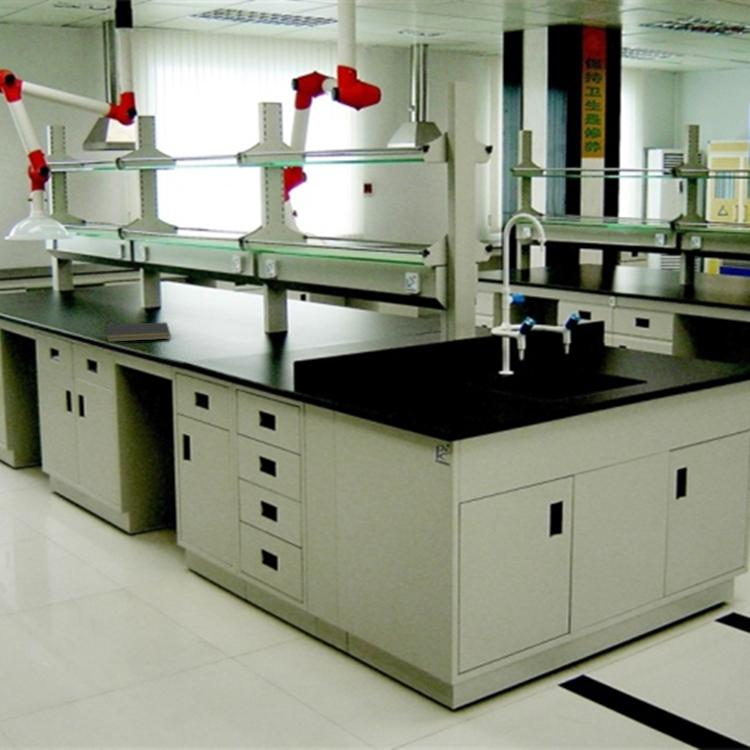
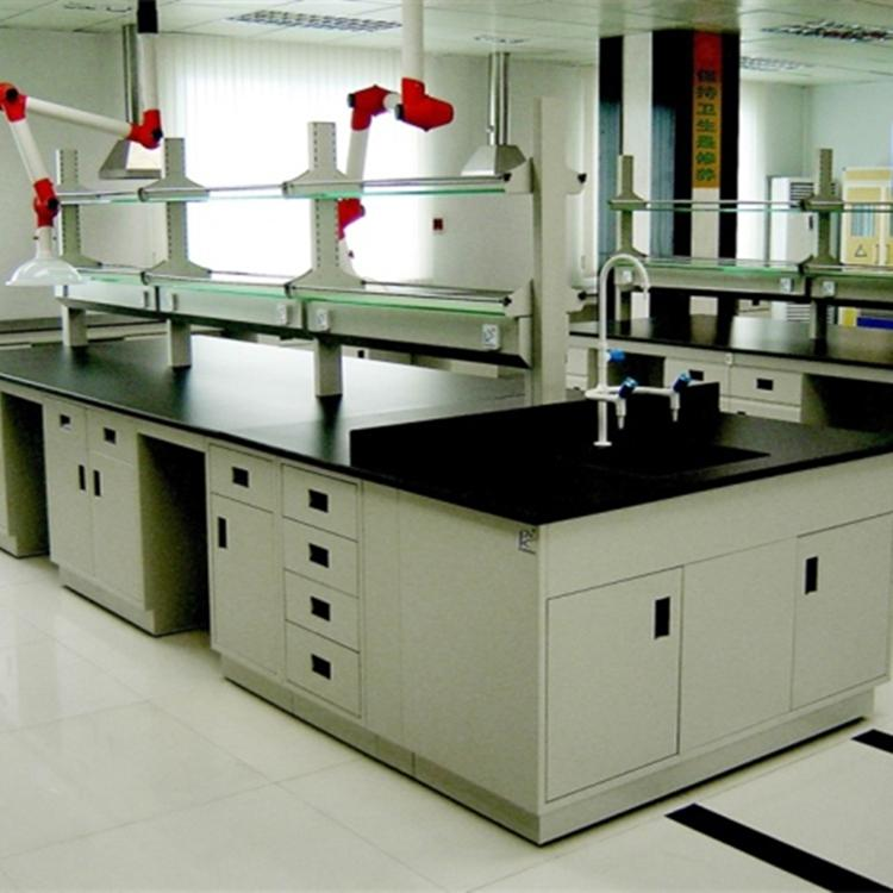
- notepad [104,321,172,343]
